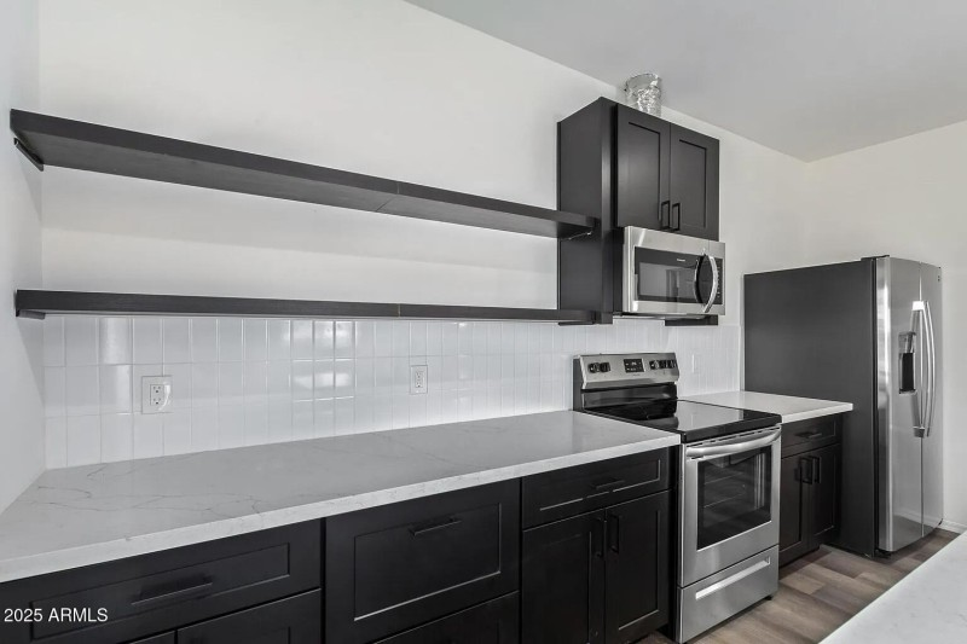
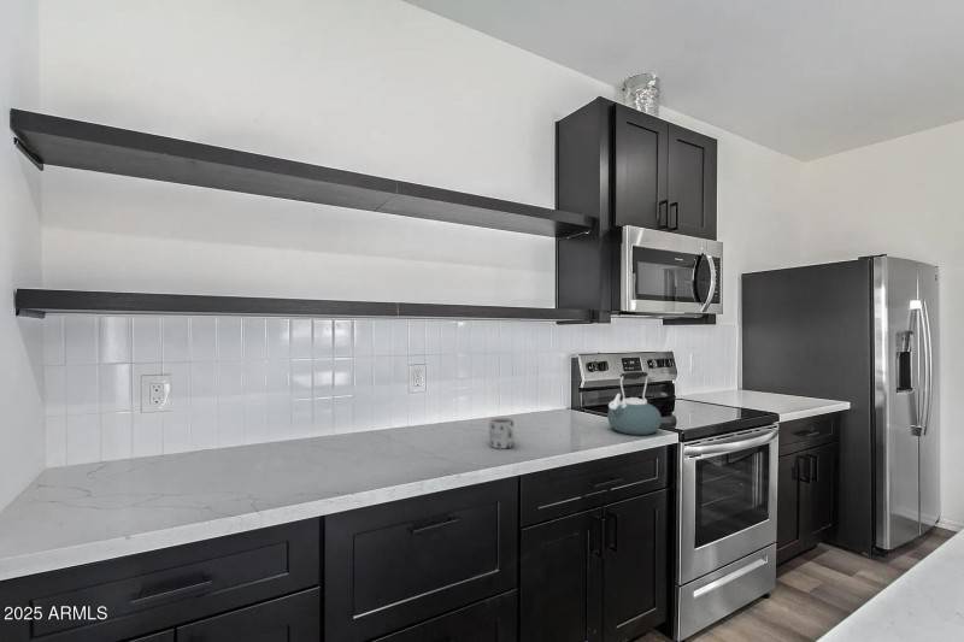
+ mug [488,417,517,449]
+ kettle [606,370,663,436]
